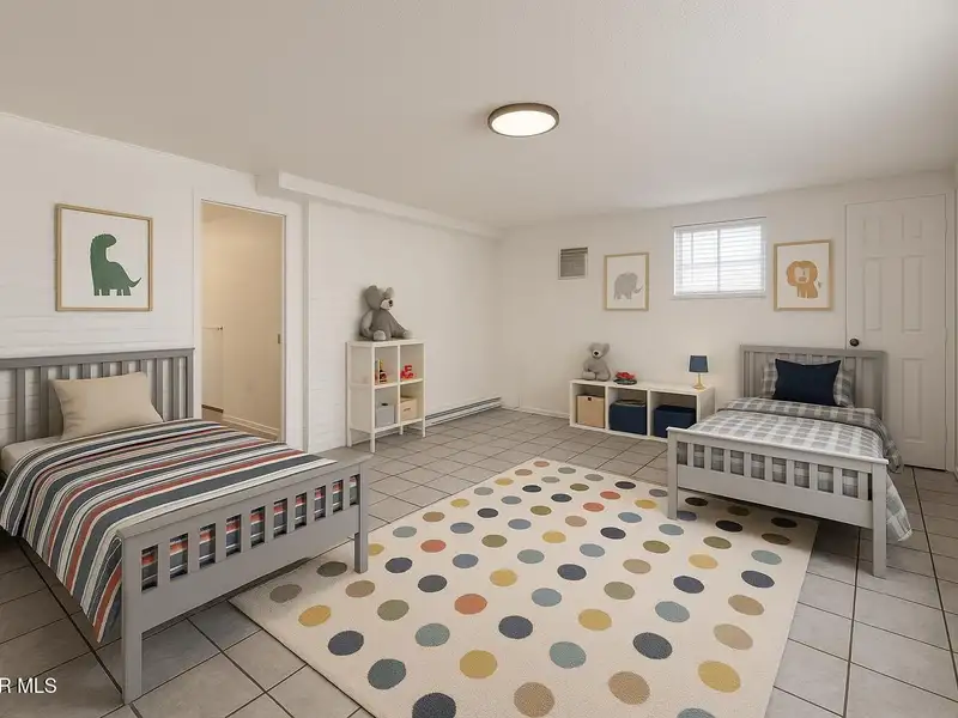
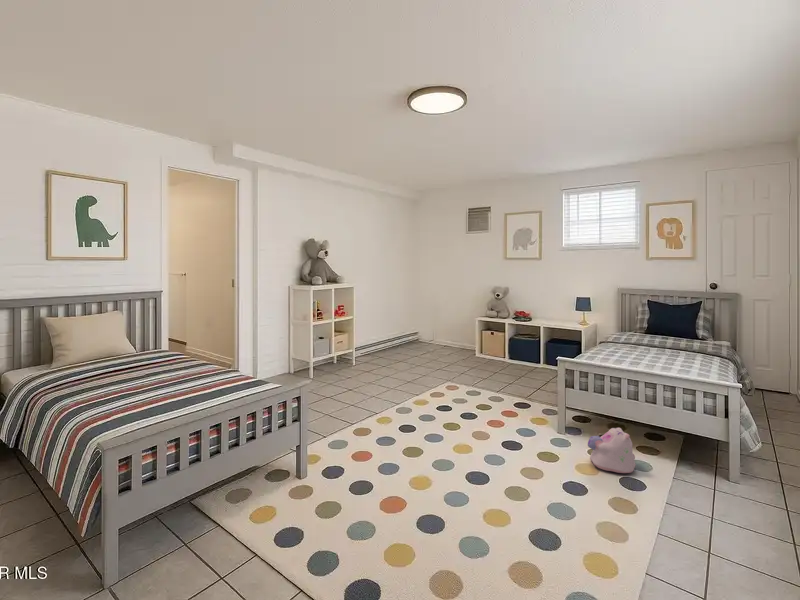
+ plush toy [587,427,637,474]
